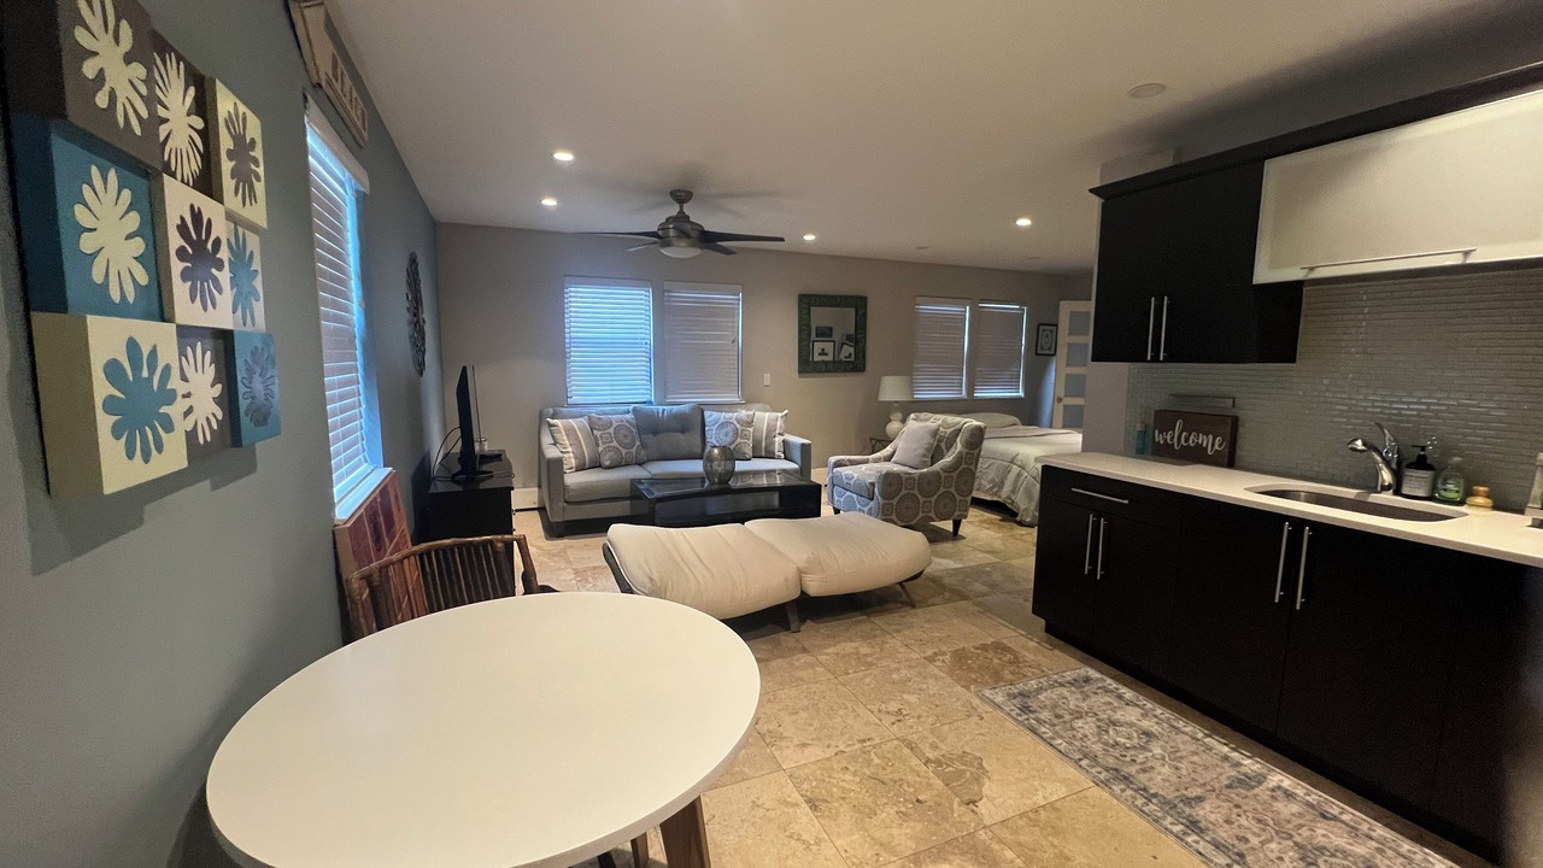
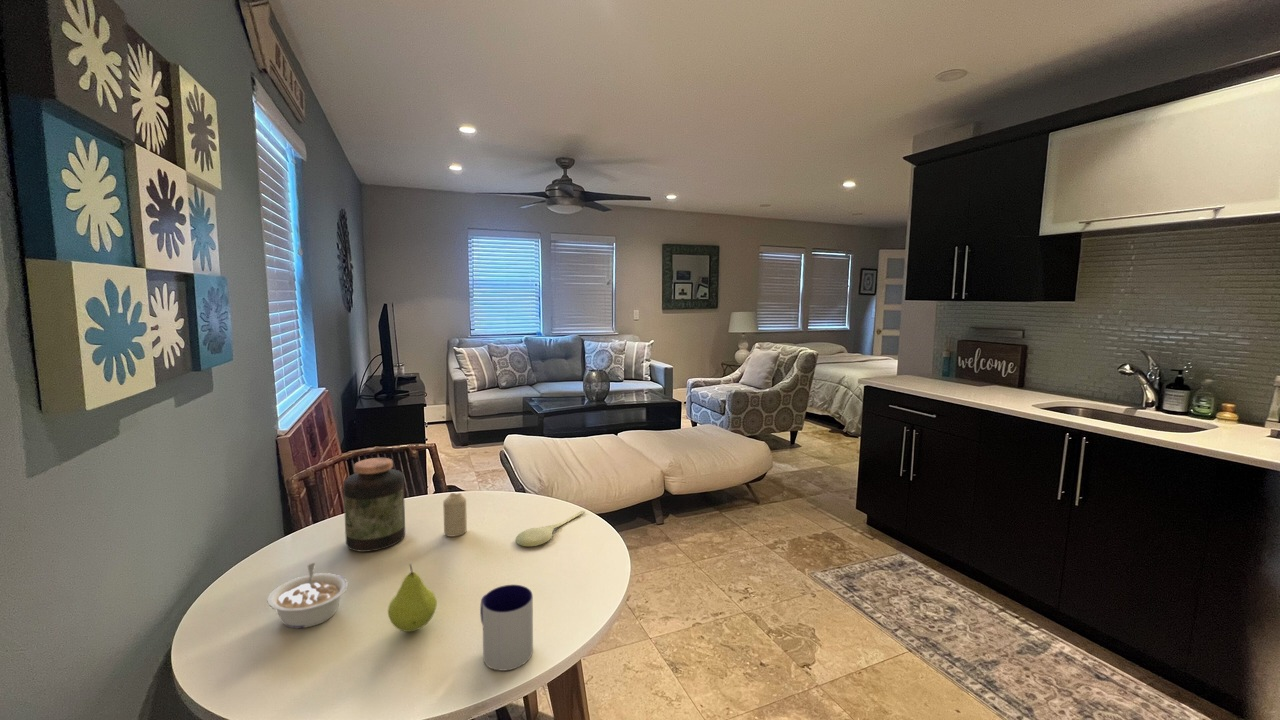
+ mug [479,584,534,672]
+ jar [342,457,406,553]
+ legume [267,562,349,629]
+ fruit [387,563,438,633]
+ candle [442,492,468,537]
+ spoon [515,510,586,548]
